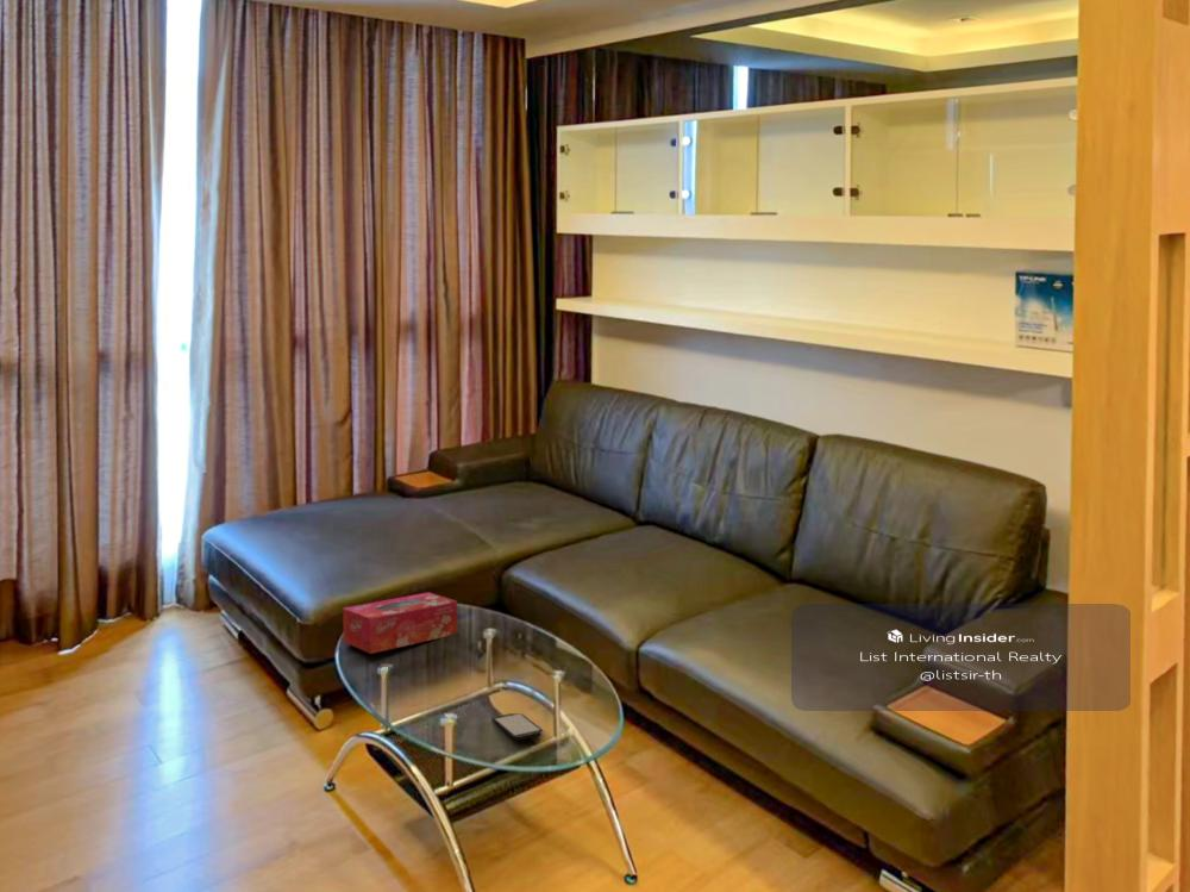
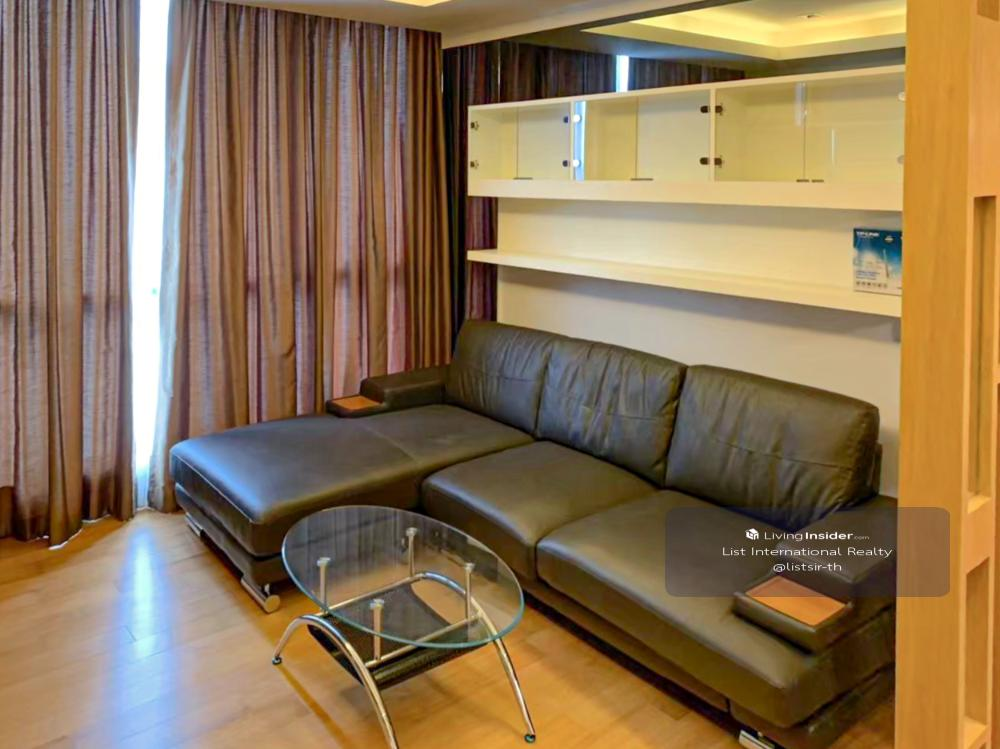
- tissue box [342,591,458,655]
- smartphone [491,712,546,742]
